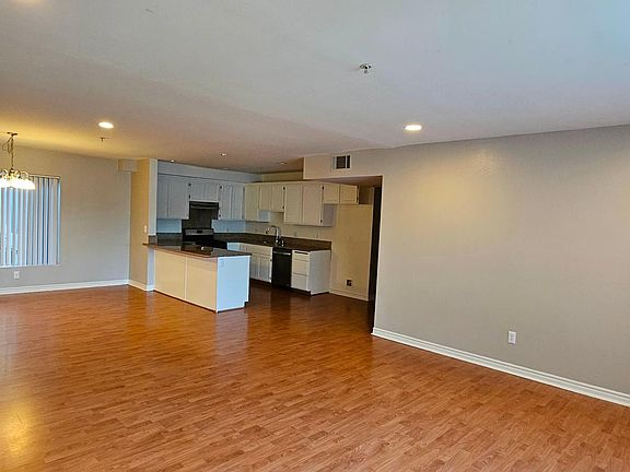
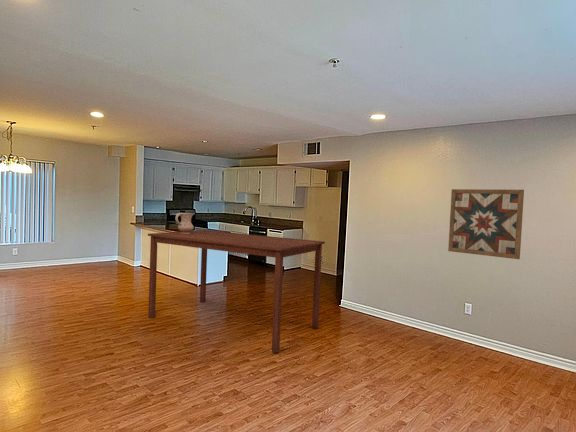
+ dining table [147,229,326,354]
+ ceramic jug [174,212,195,234]
+ wall art [447,188,525,260]
